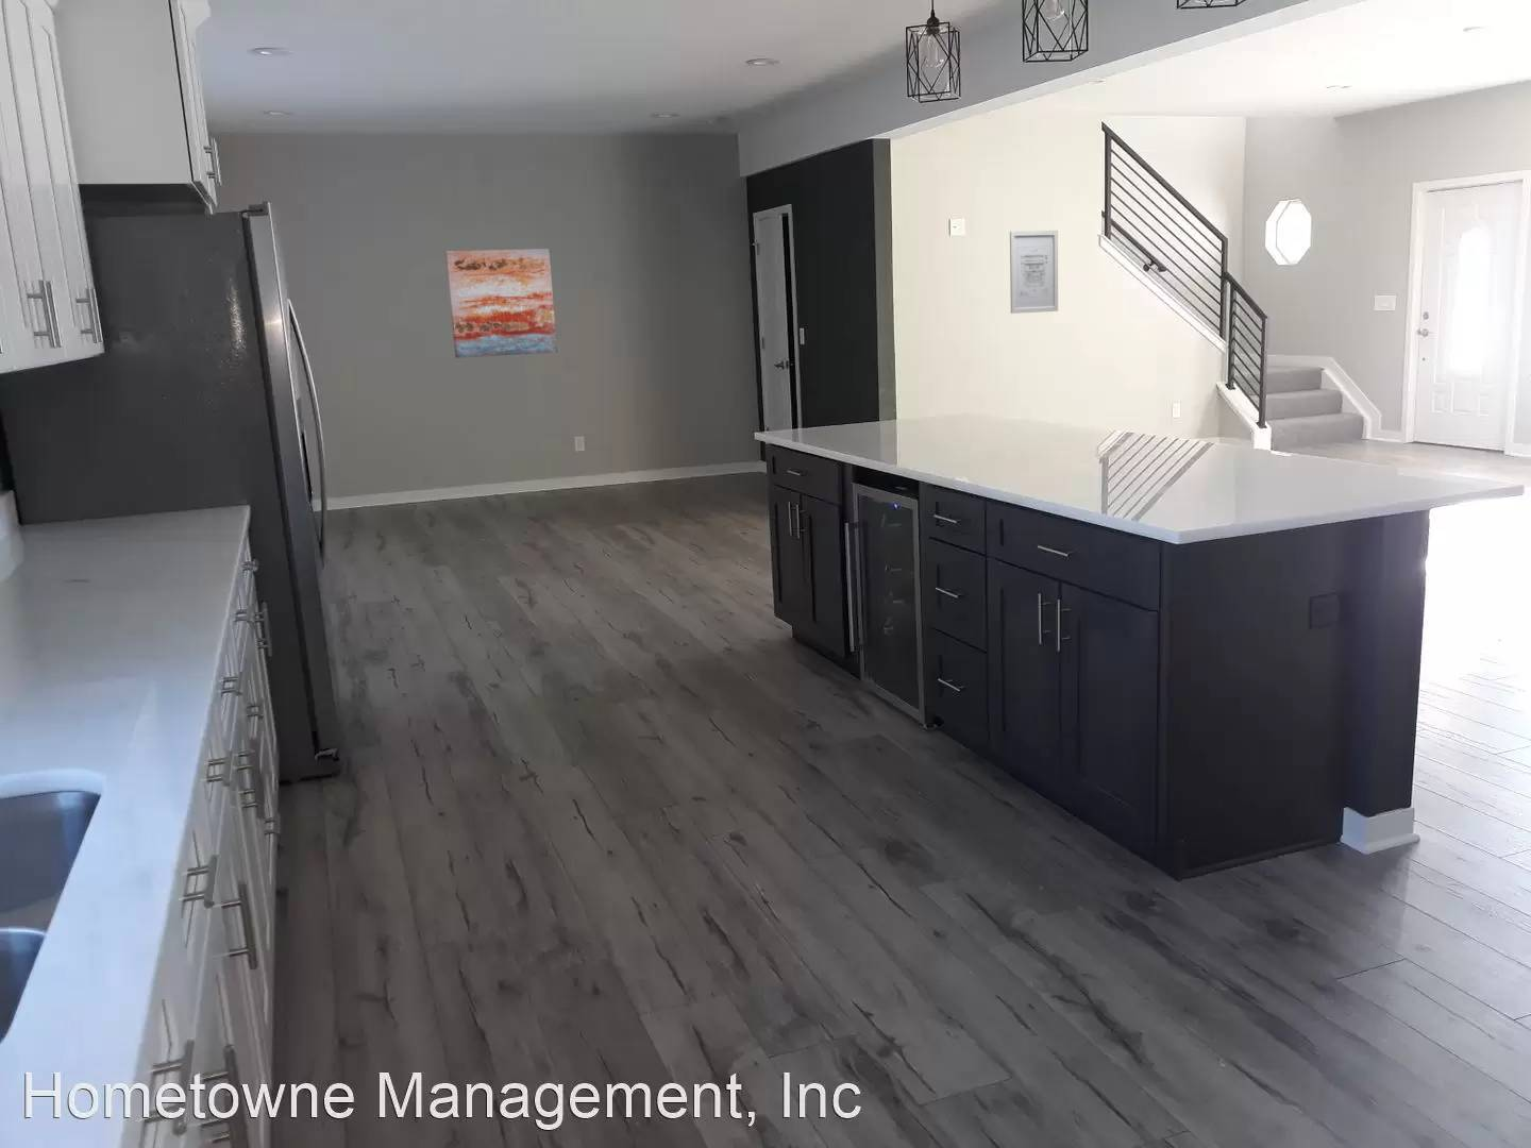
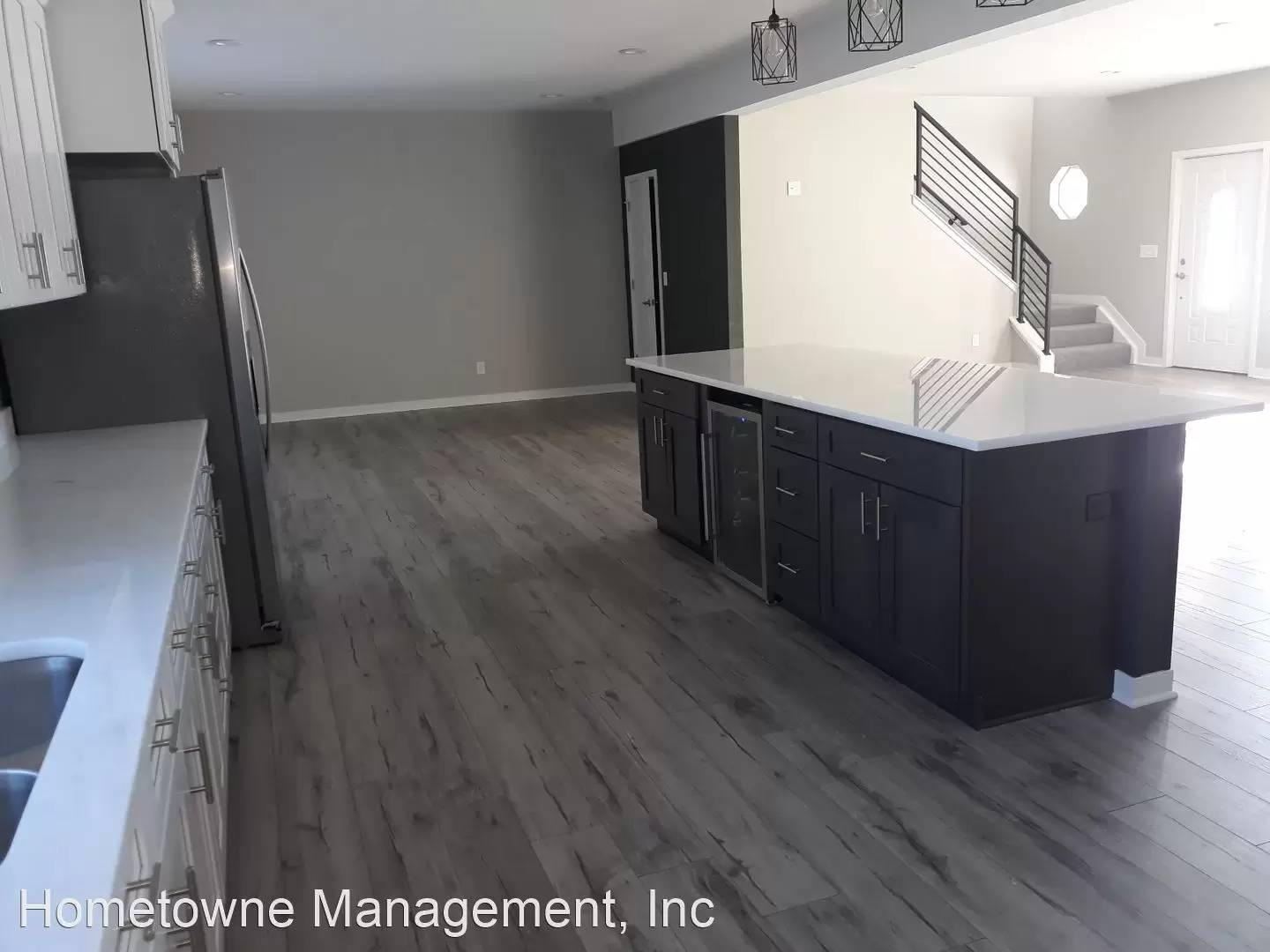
- wall art [445,247,558,359]
- wall art [1009,229,1058,315]
